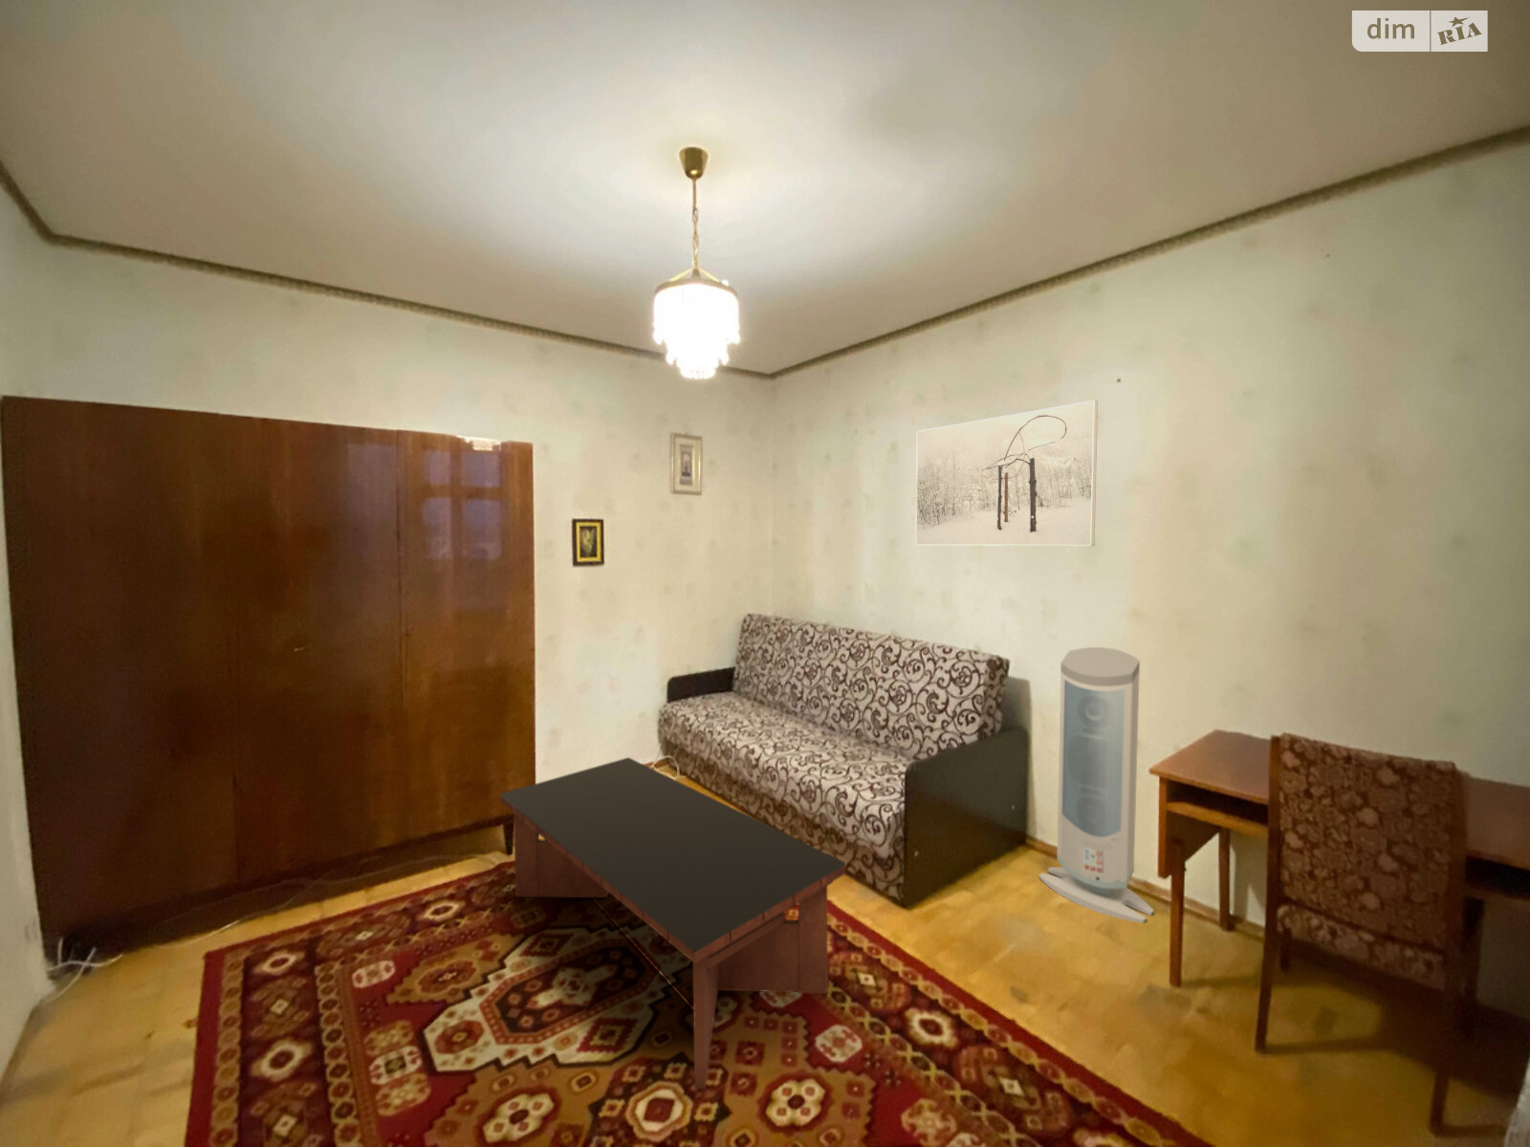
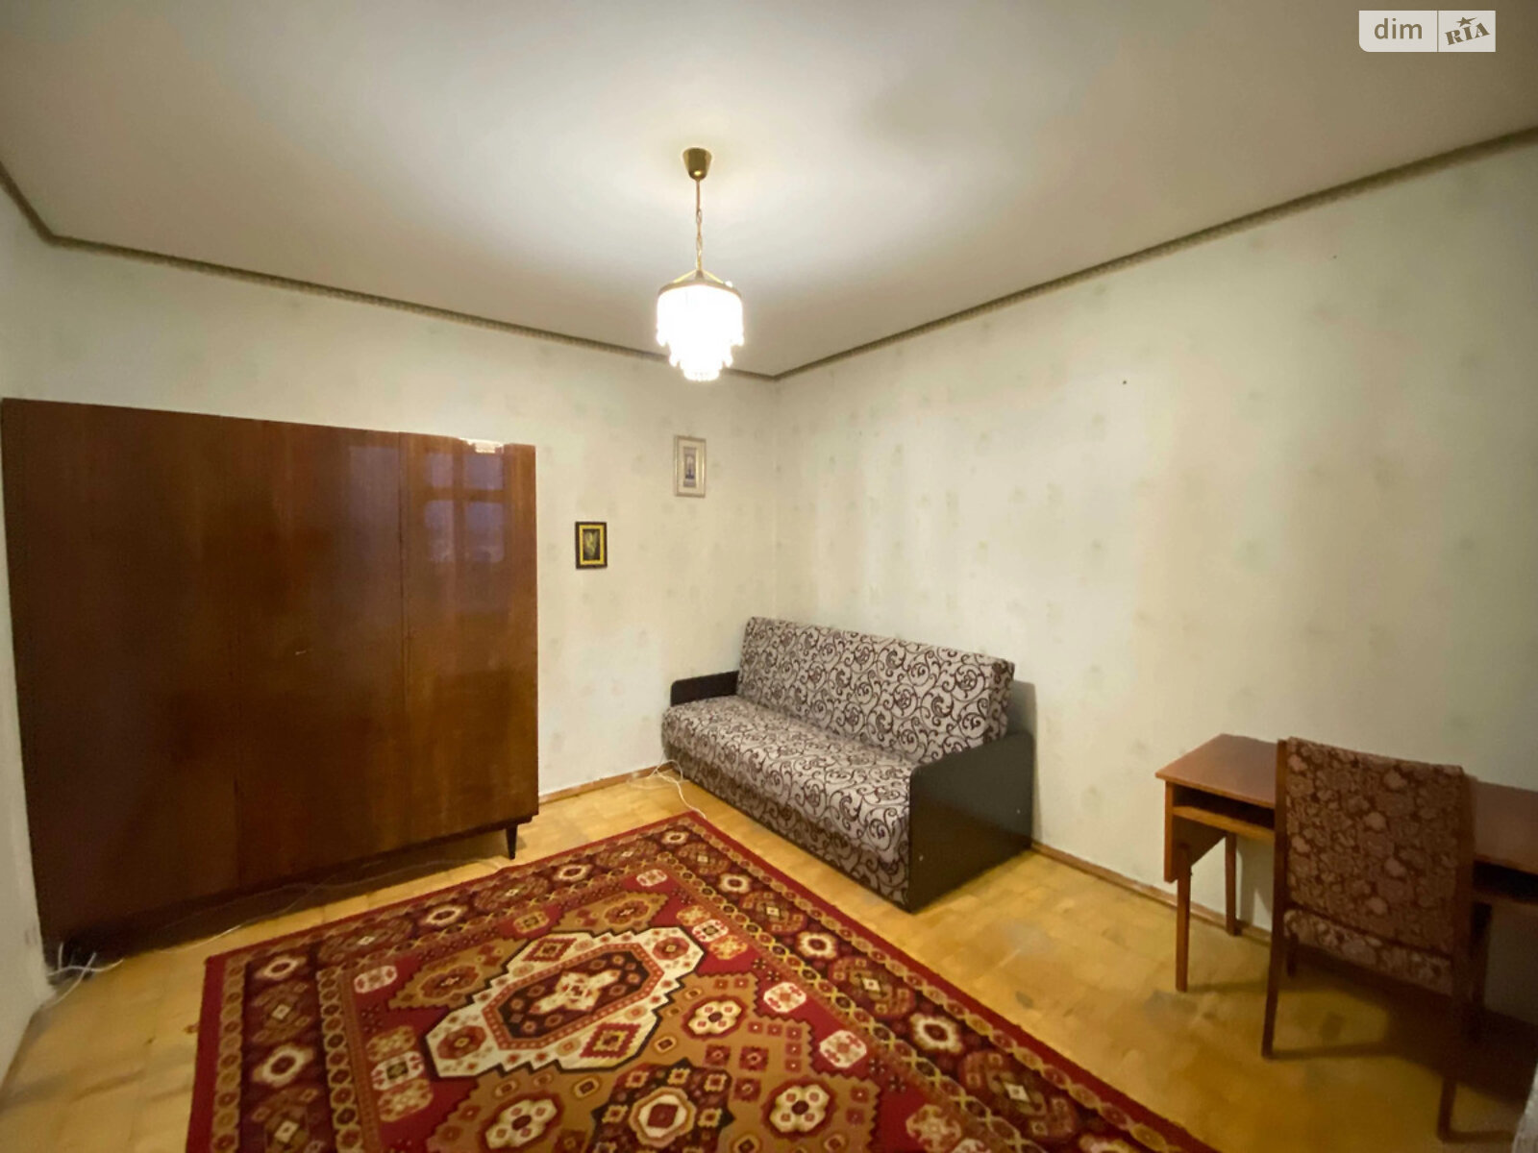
- air purifier [1038,646,1154,924]
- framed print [916,400,1099,547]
- coffee table [499,757,846,1089]
